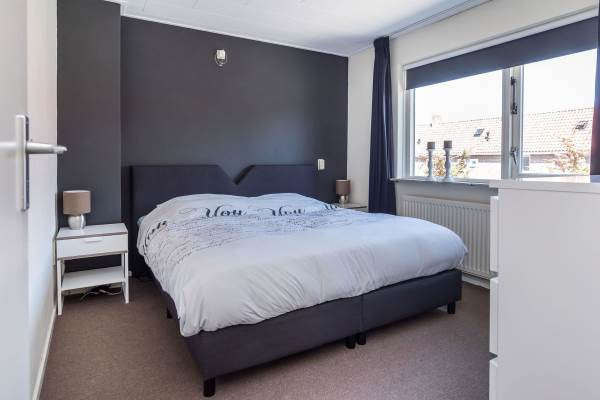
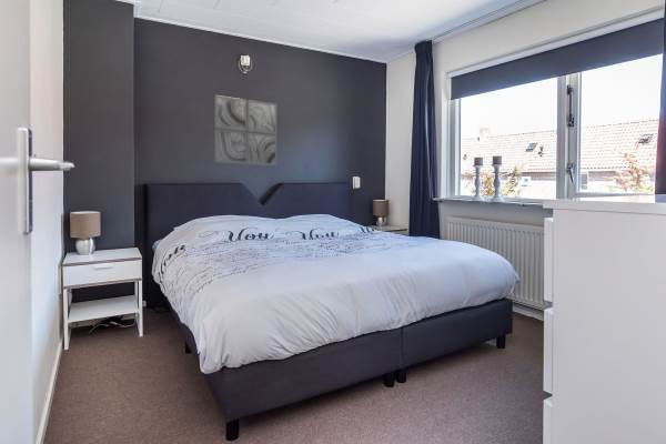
+ wall art [214,94,278,167]
